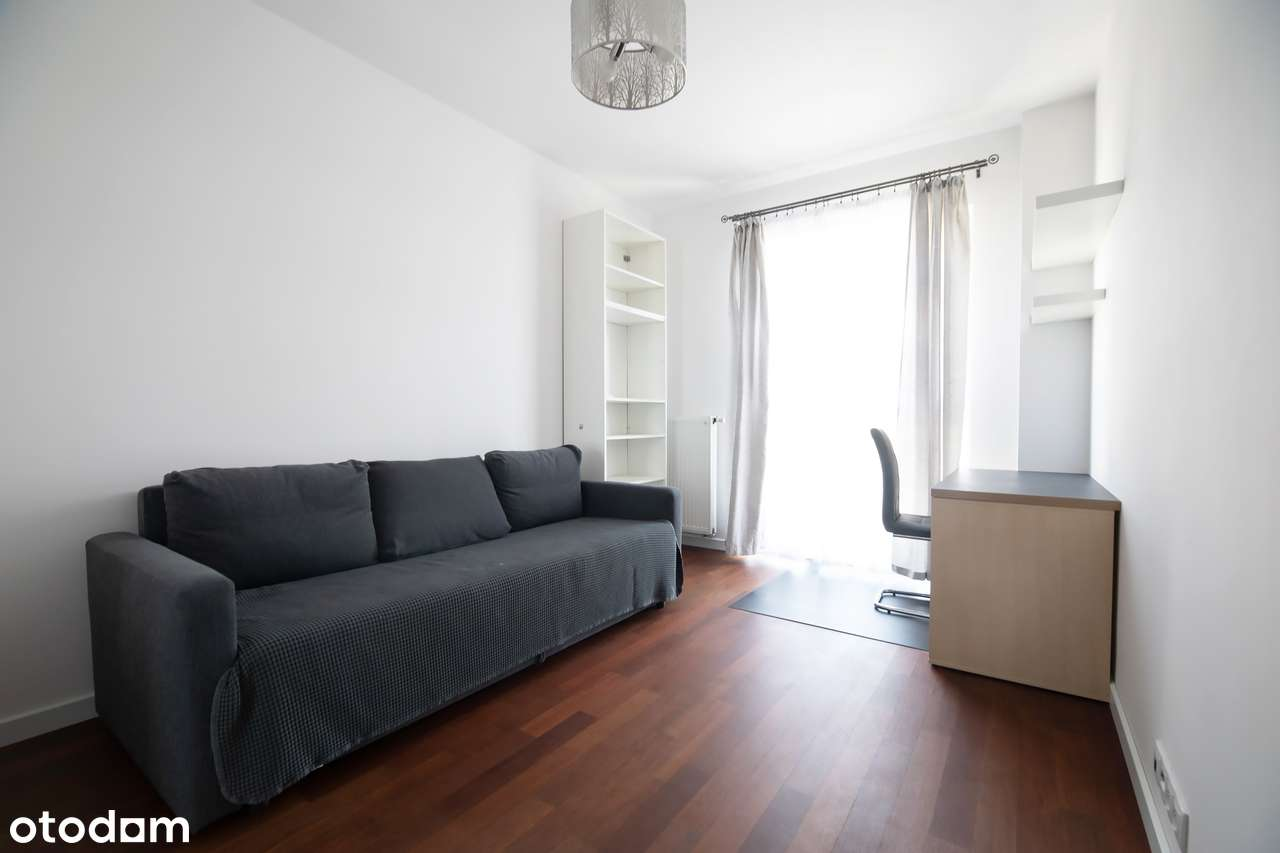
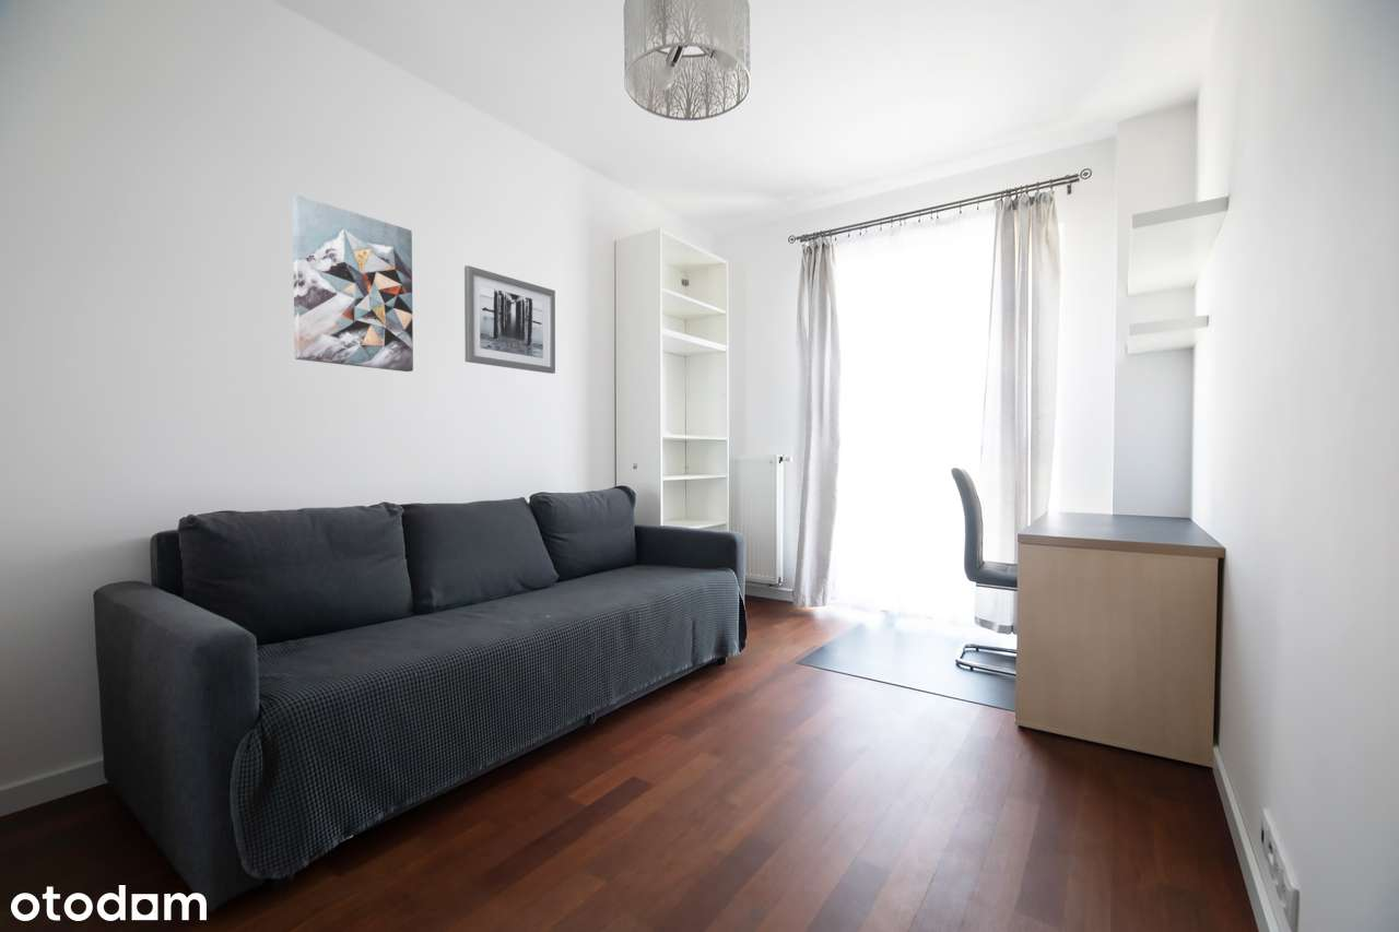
+ wall art [292,193,414,373]
+ wall art [463,264,556,375]
